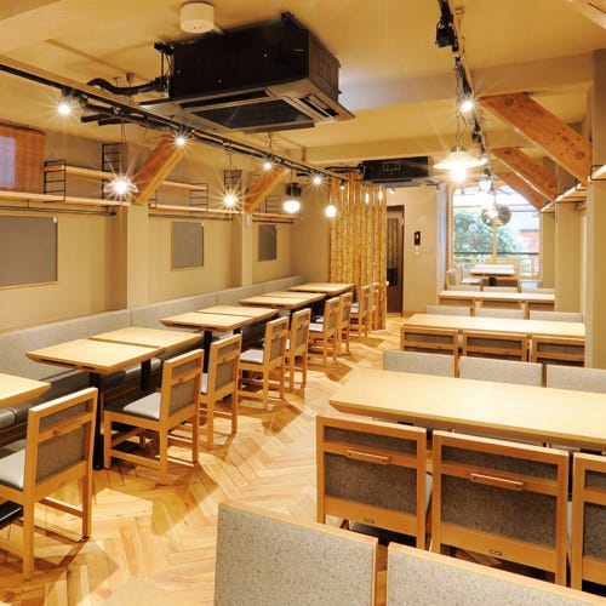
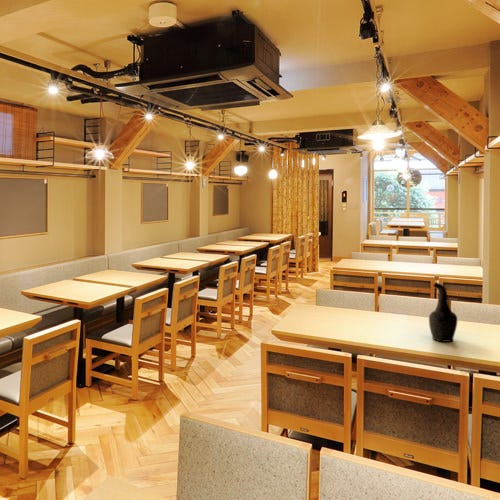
+ decorative vase [428,282,458,343]
